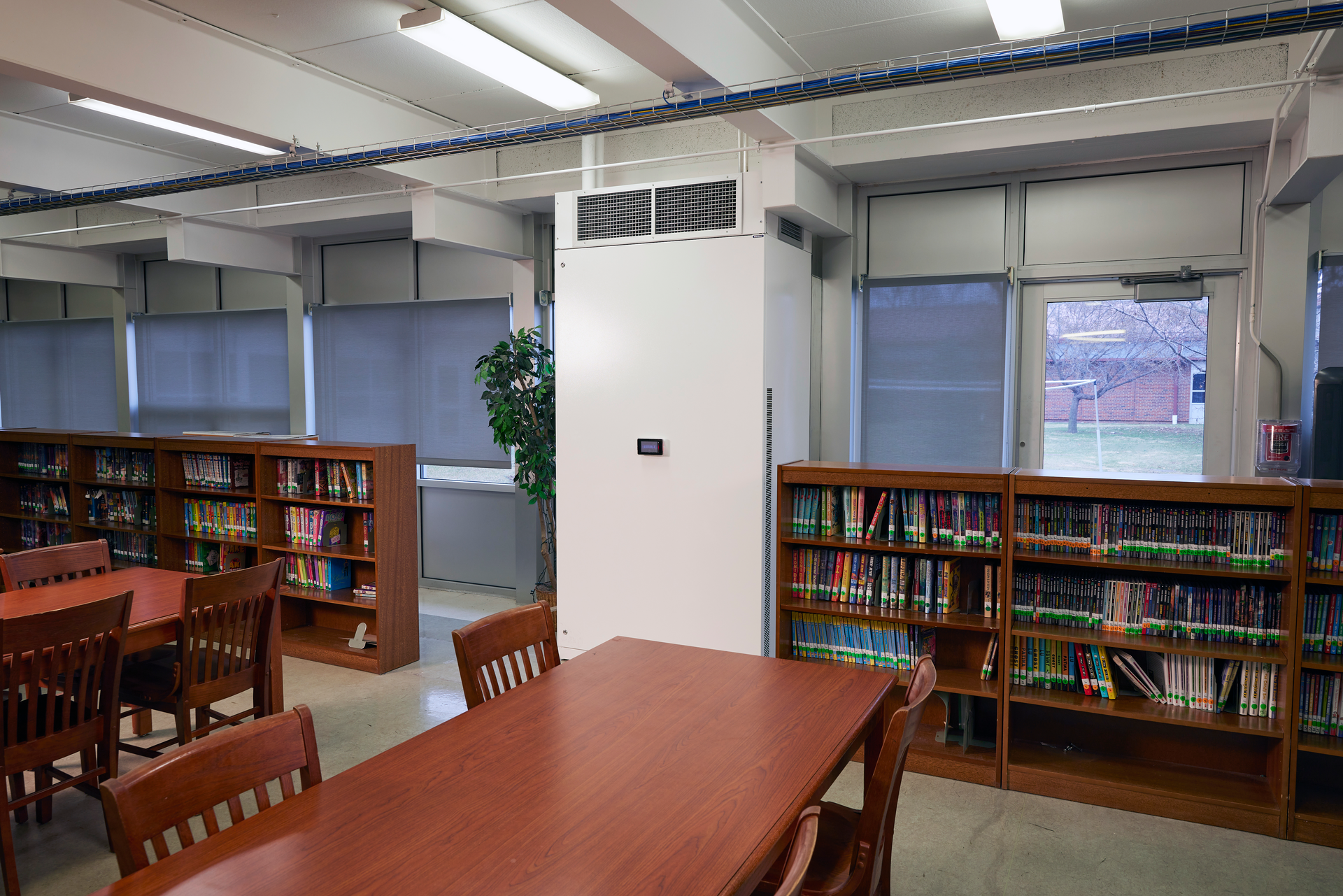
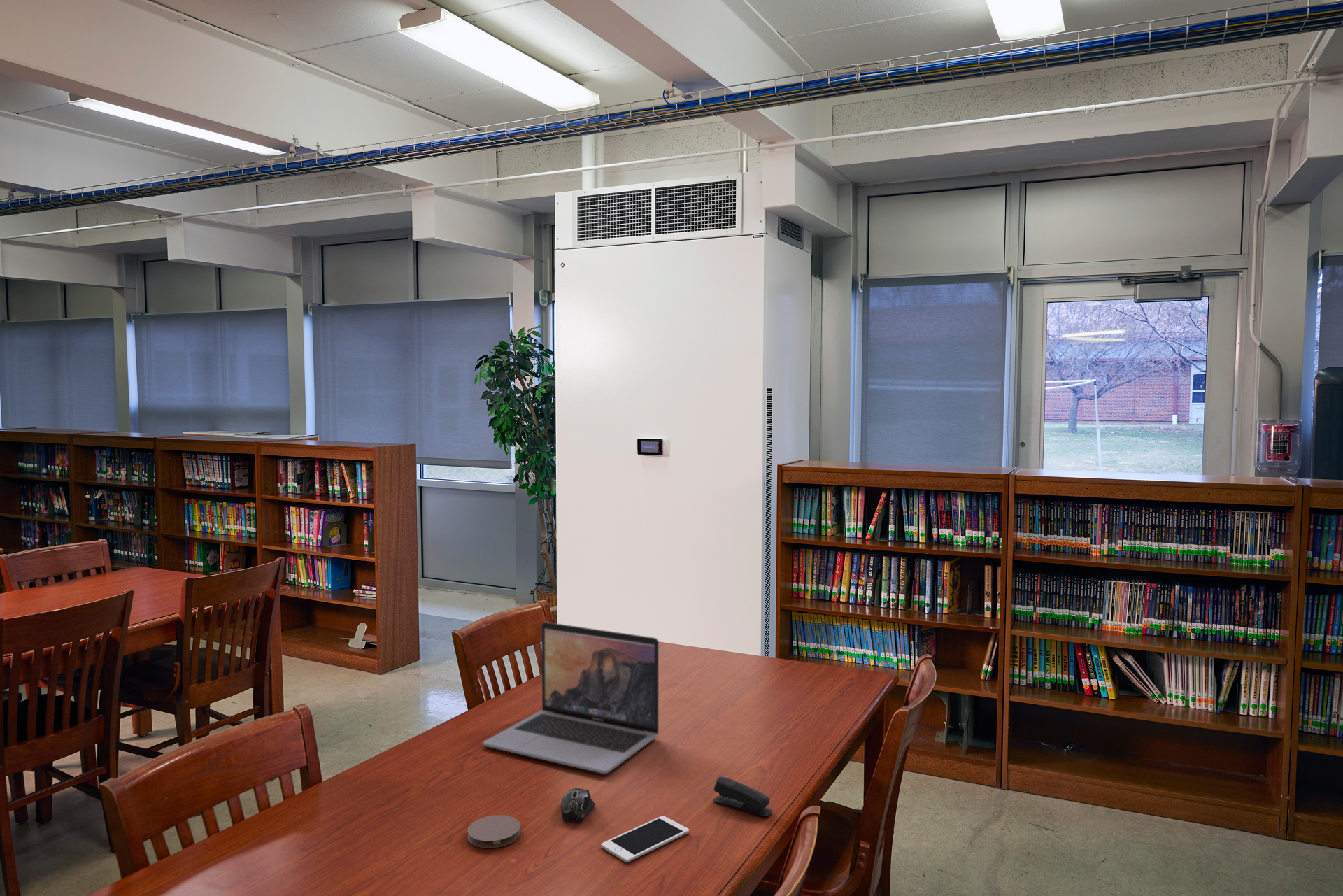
+ stapler [713,776,773,817]
+ laptop [483,621,660,774]
+ computer mouse [560,788,595,823]
+ cell phone [600,816,690,863]
+ coaster [467,814,521,849]
